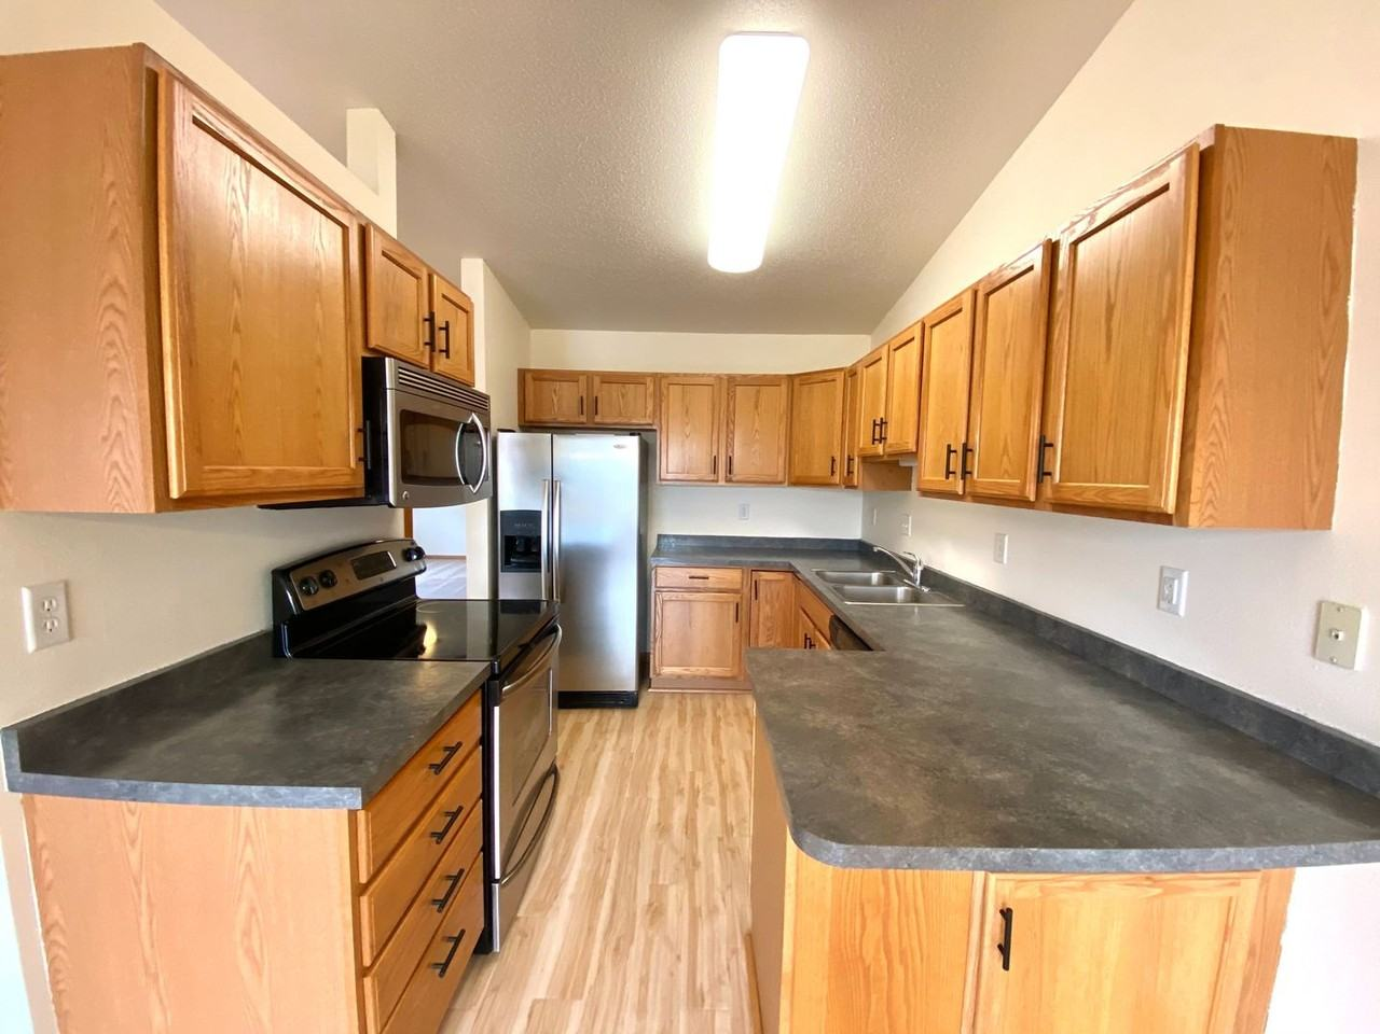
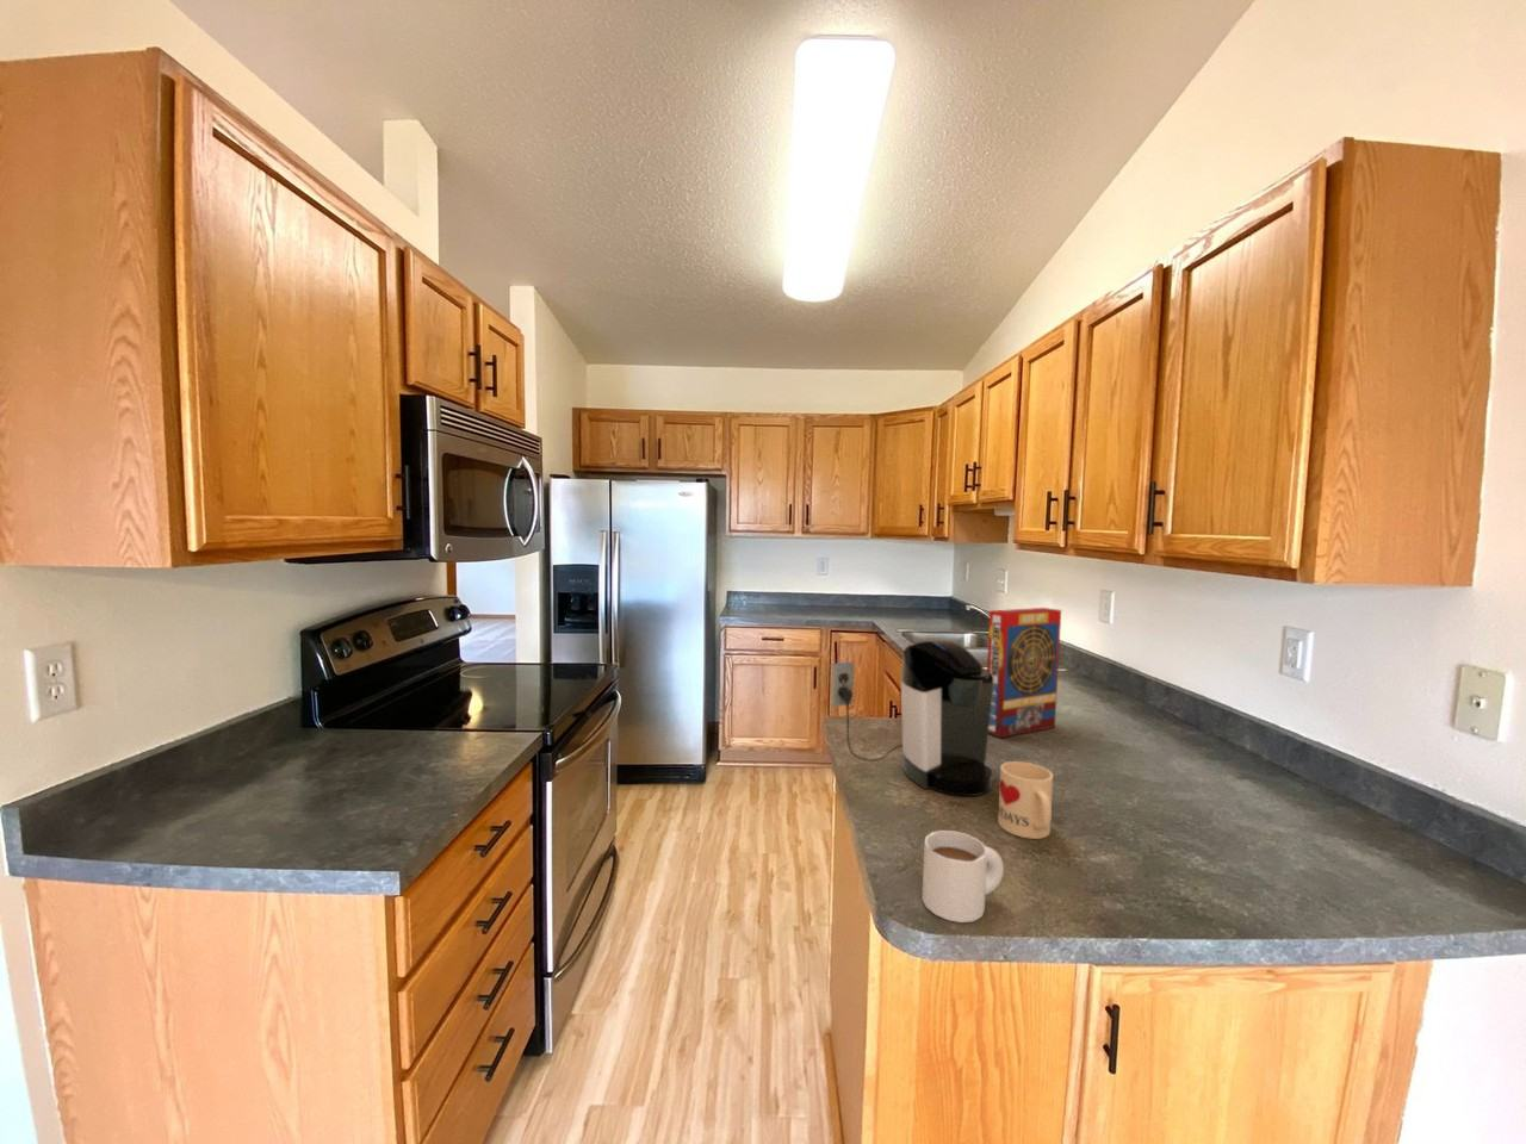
+ cereal box [986,607,1062,739]
+ coffee maker [830,638,993,797]
+ mug [996,761,1054,840]
+ mug [920,829,1005,924]
